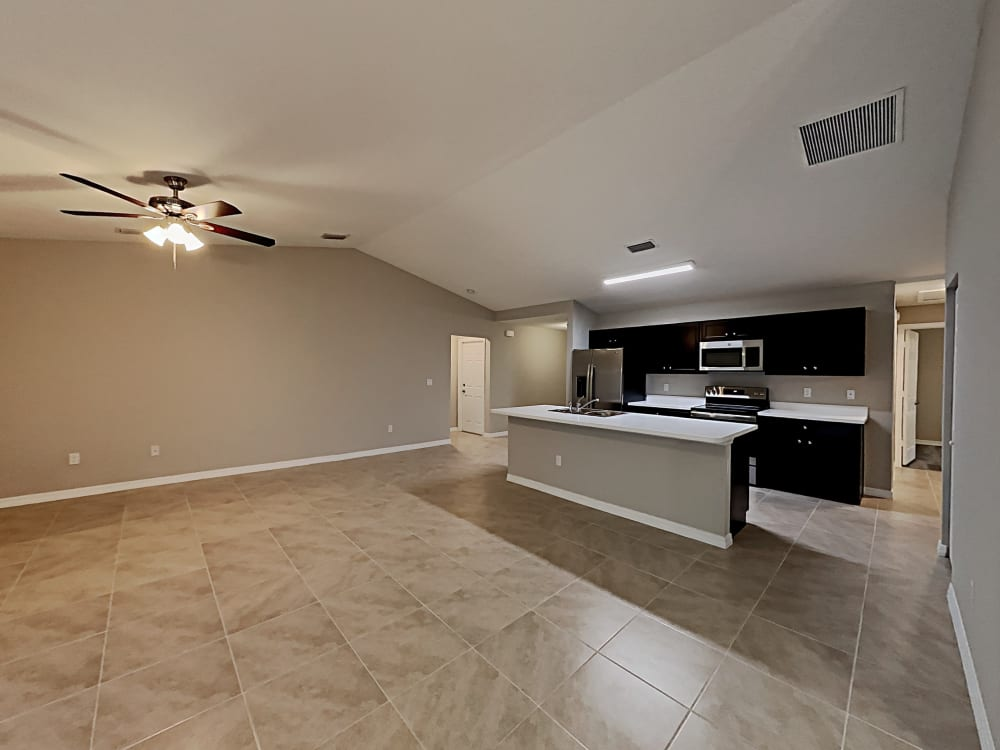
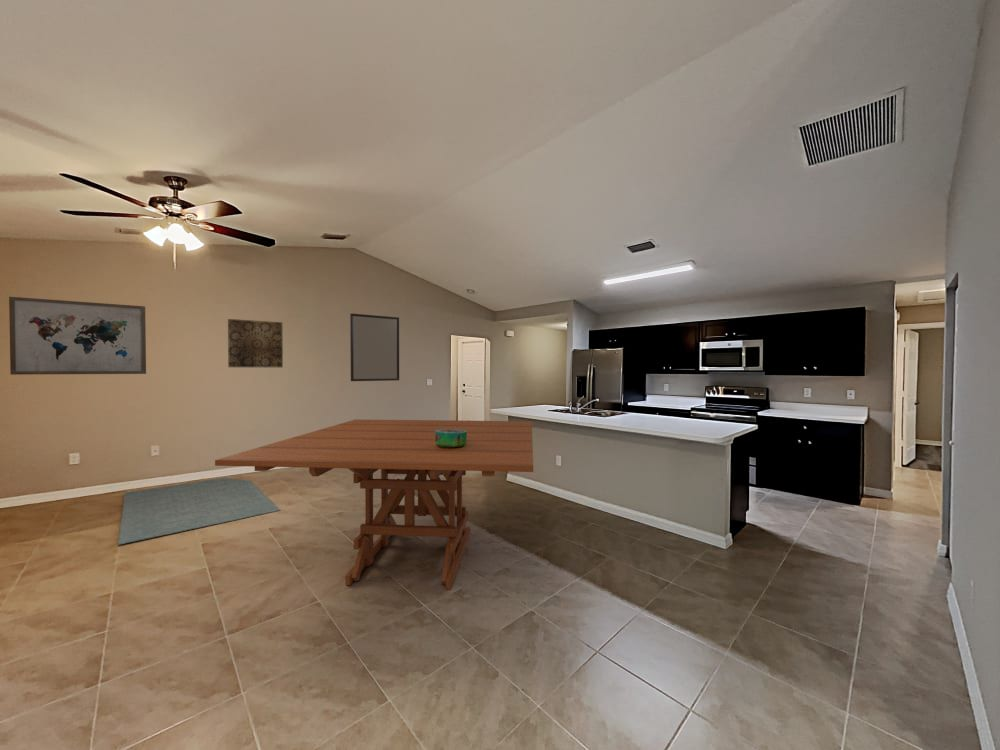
+ dining table [214,418,534,591]
+ wall art [8,296,147,376]
+ wall art [227,318,284,368]
+ rug [117,477,281,546]
+ decorative bowl [435,429,467,448]
+ home mirror [349,313,400,382]
